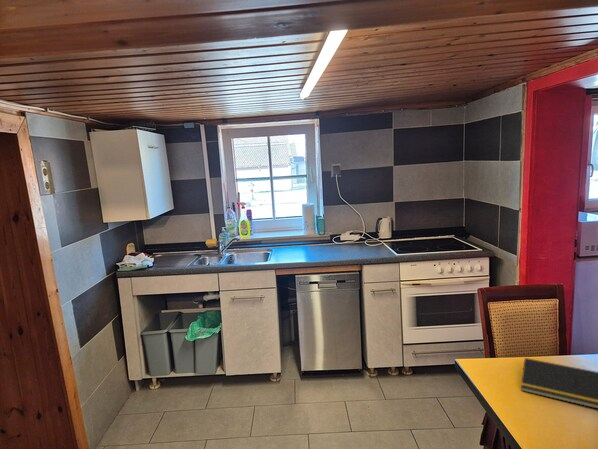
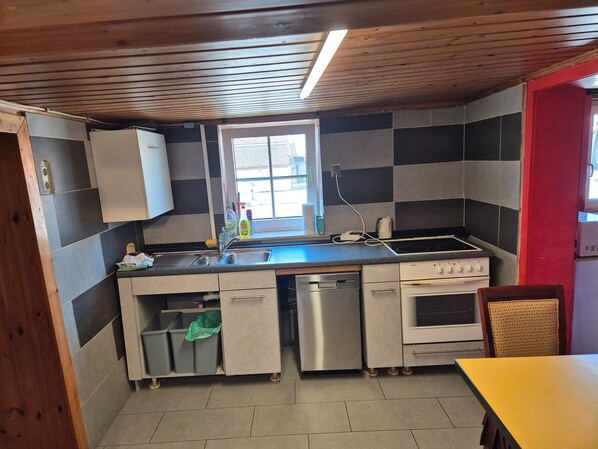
- notepad [520,357,598,410]
